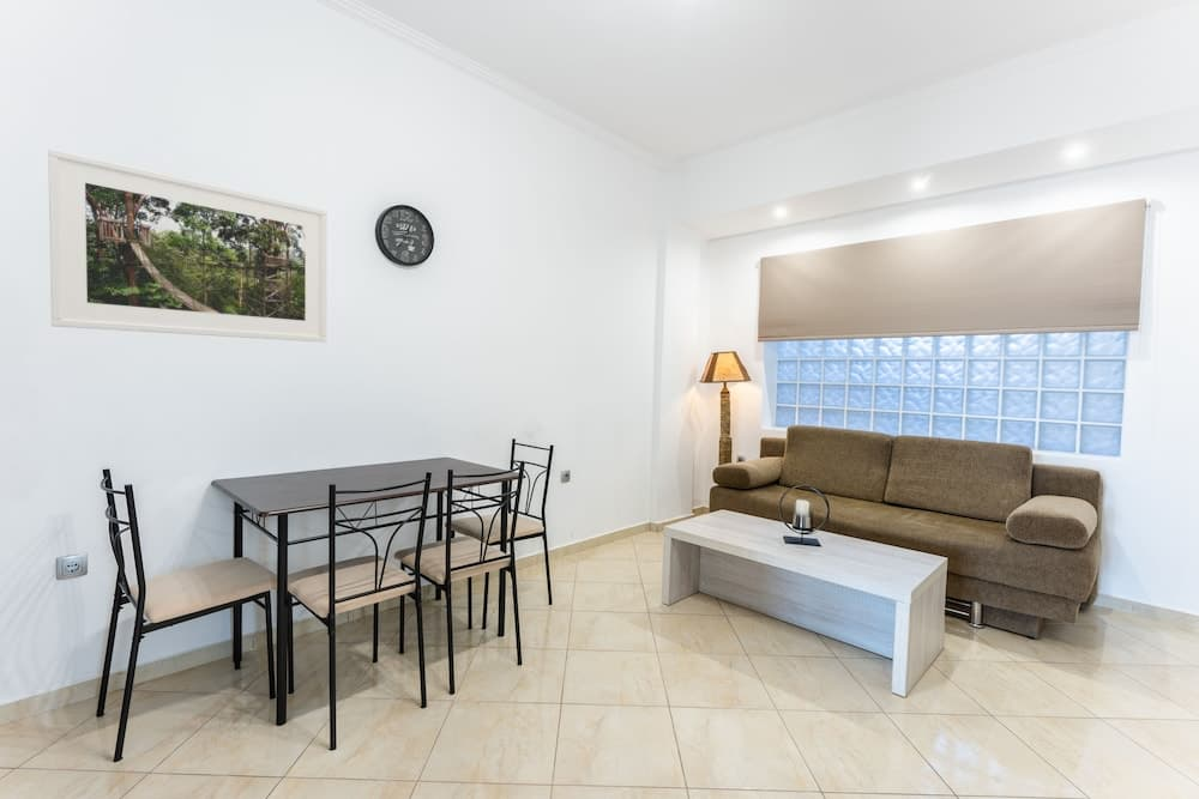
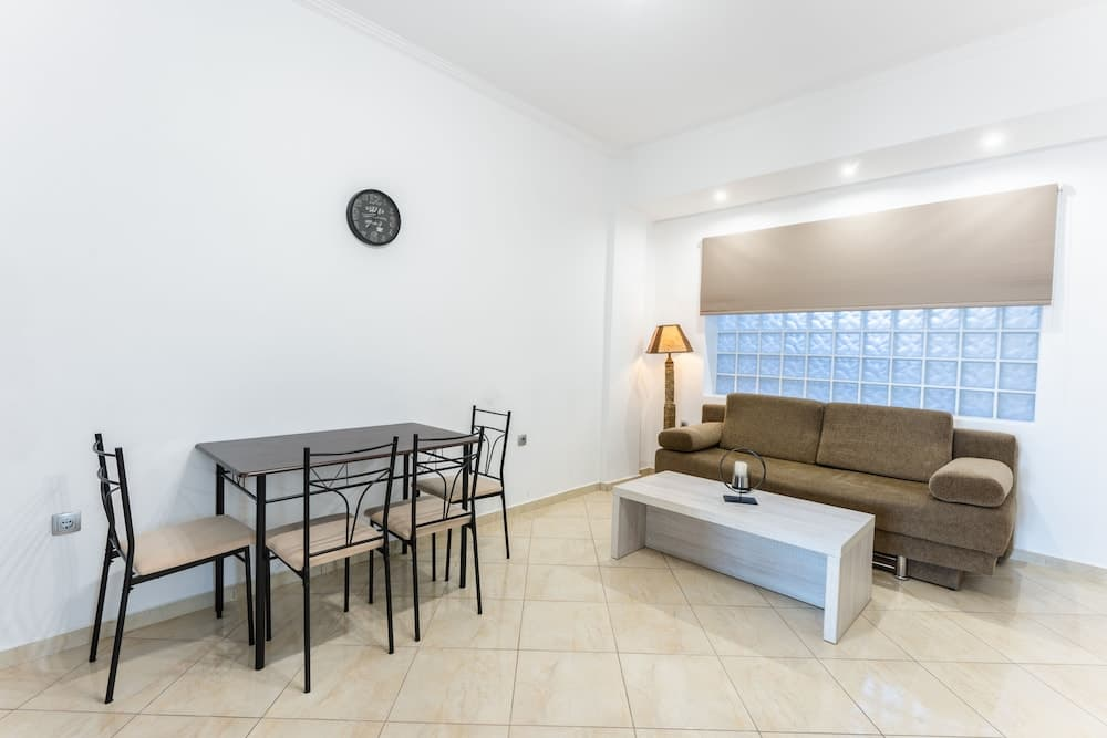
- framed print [47,147,327,344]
